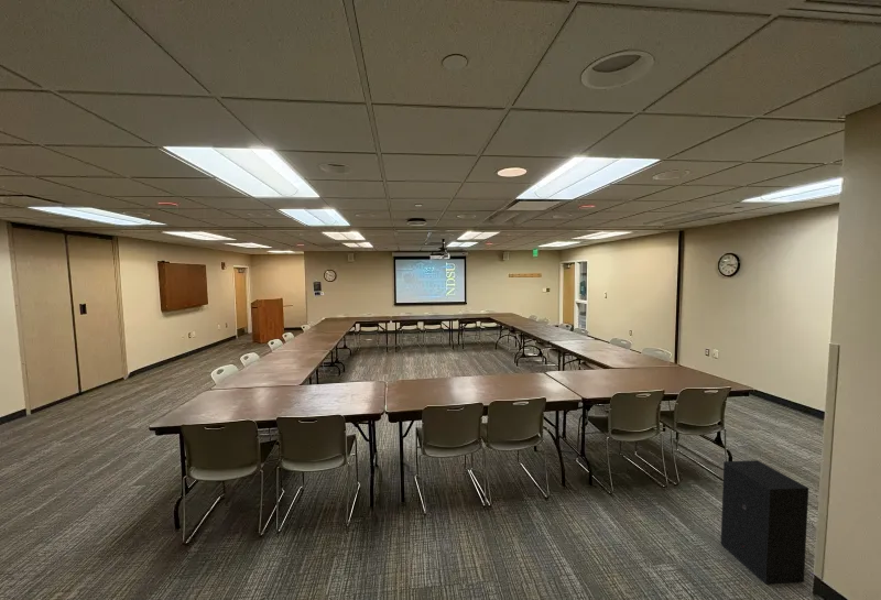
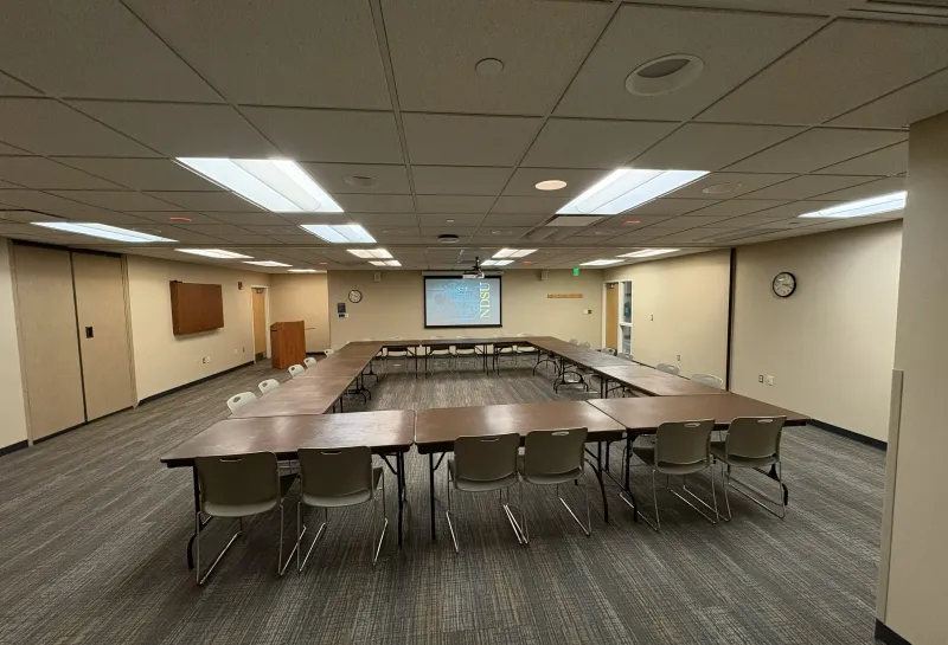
- speaker [720,459,809,586]
